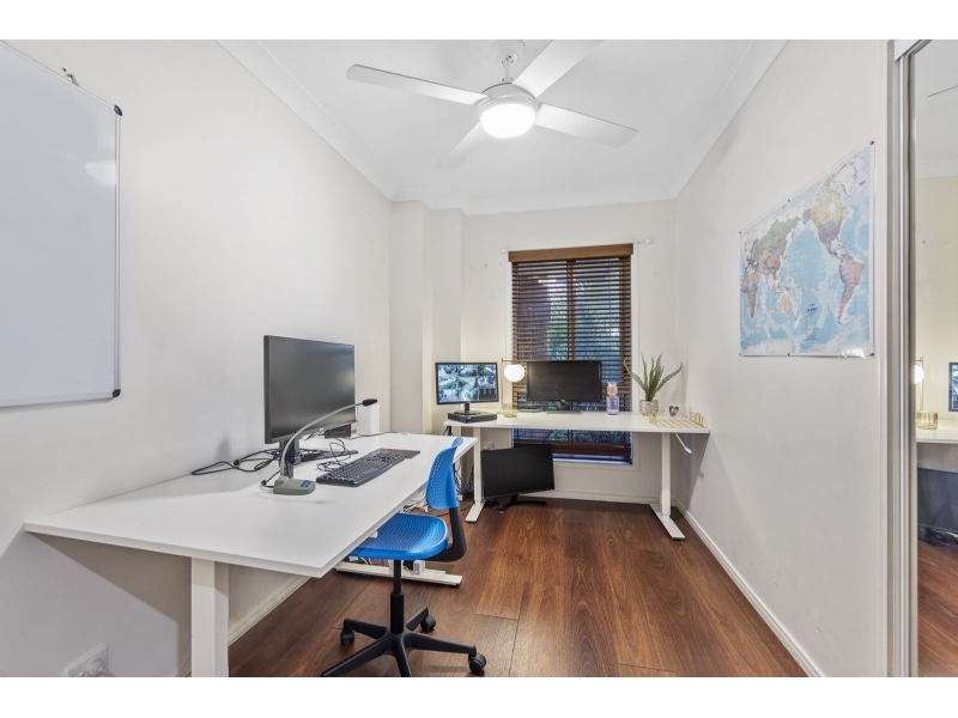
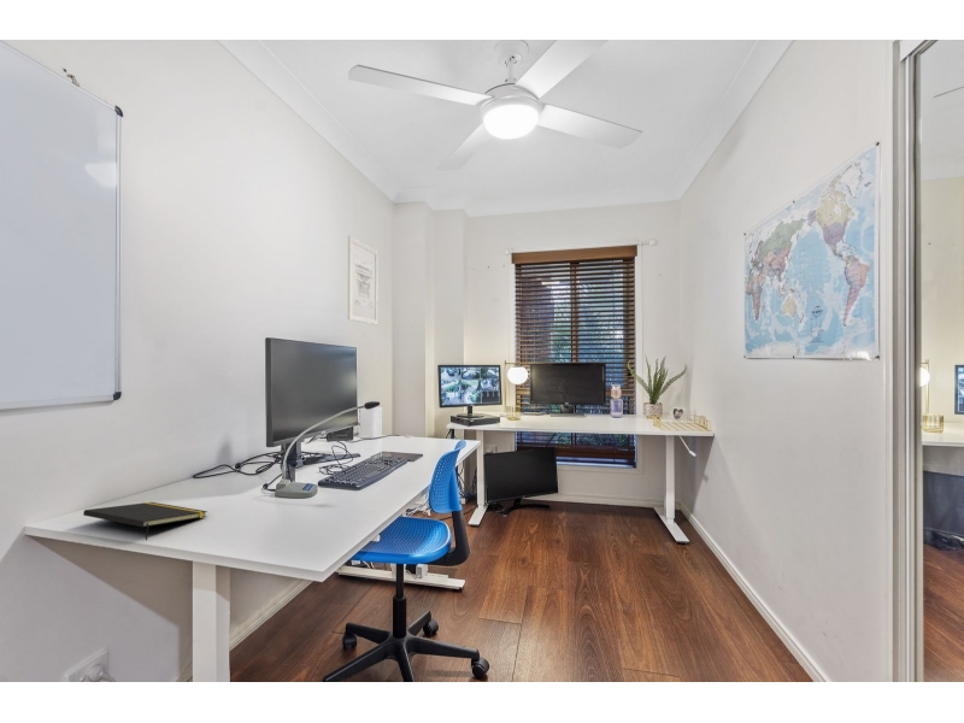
+ wall art [347,235,380,327]
+ notepad [82,501,208,541]
